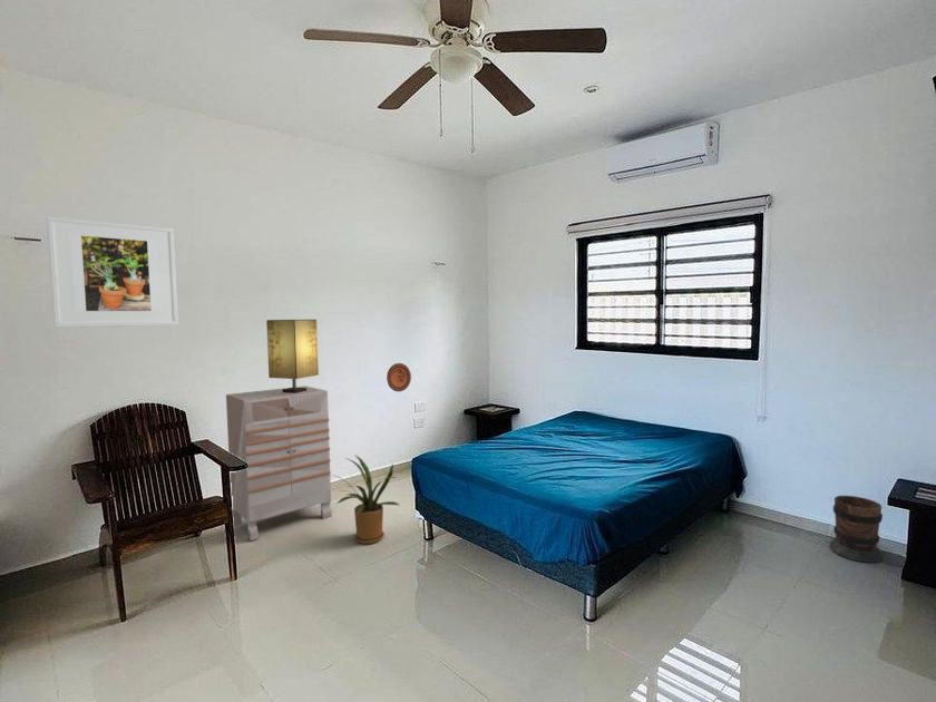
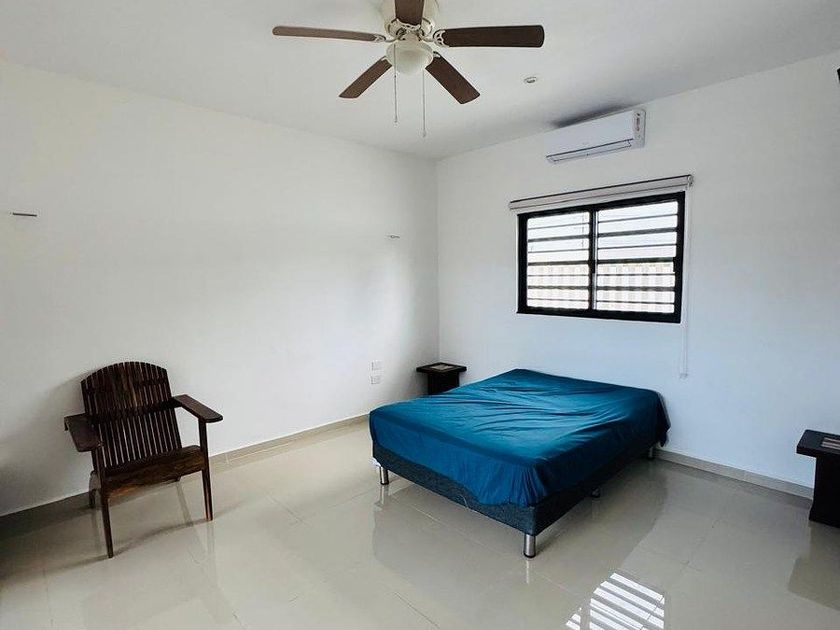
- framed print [46,215,179,329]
- dresser [225,384,333,542]
- decorative plate [386,362,412,392]
- wooden barrel [829,495,884,564]
- table lamp [265,319,320,393]
- house plant [330,455,401,545]
